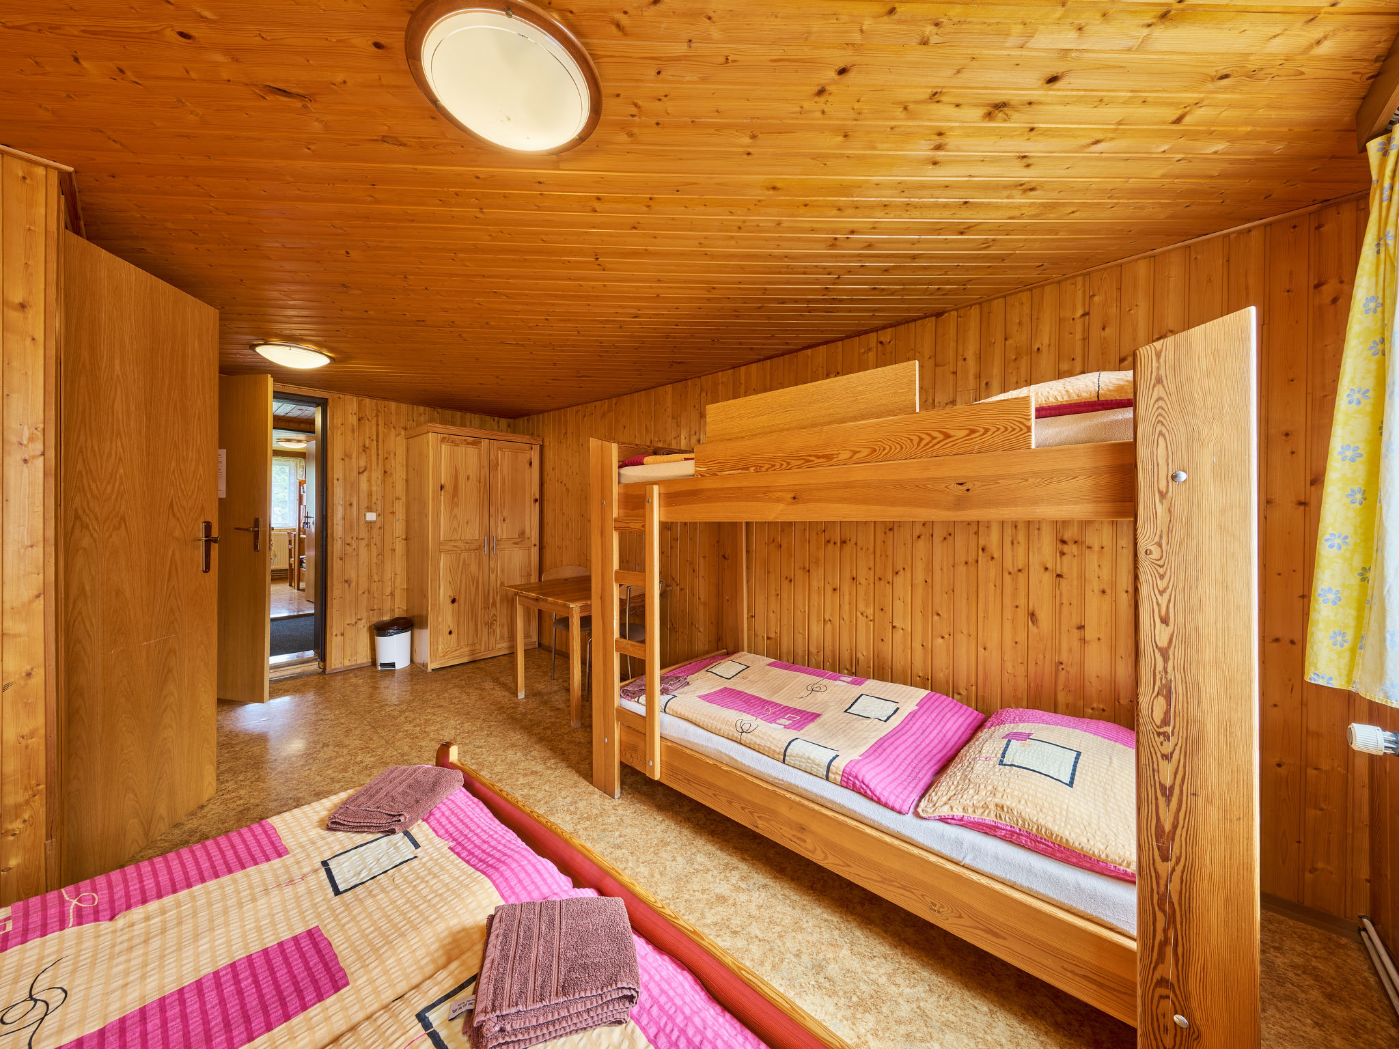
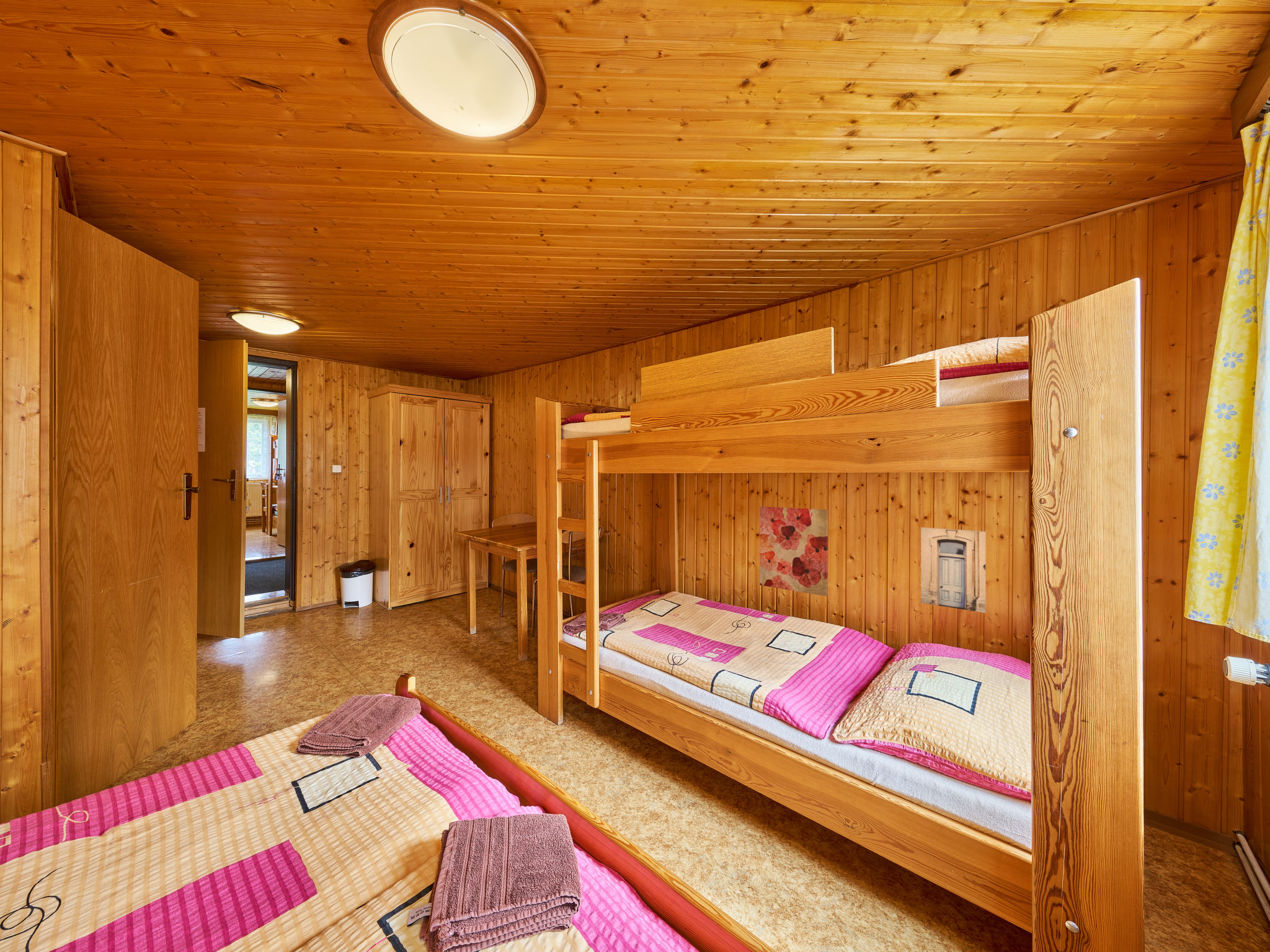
+ wall art [759,506,828,597]
+ wall art [920,527,987,614]
